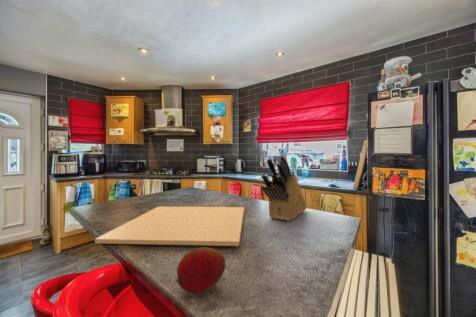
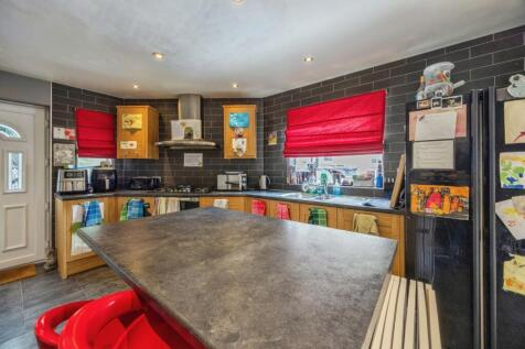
- knife block [260,154,307,222]
- cutting board [94,206,245,247]
- fruit [176,246,226,294]
